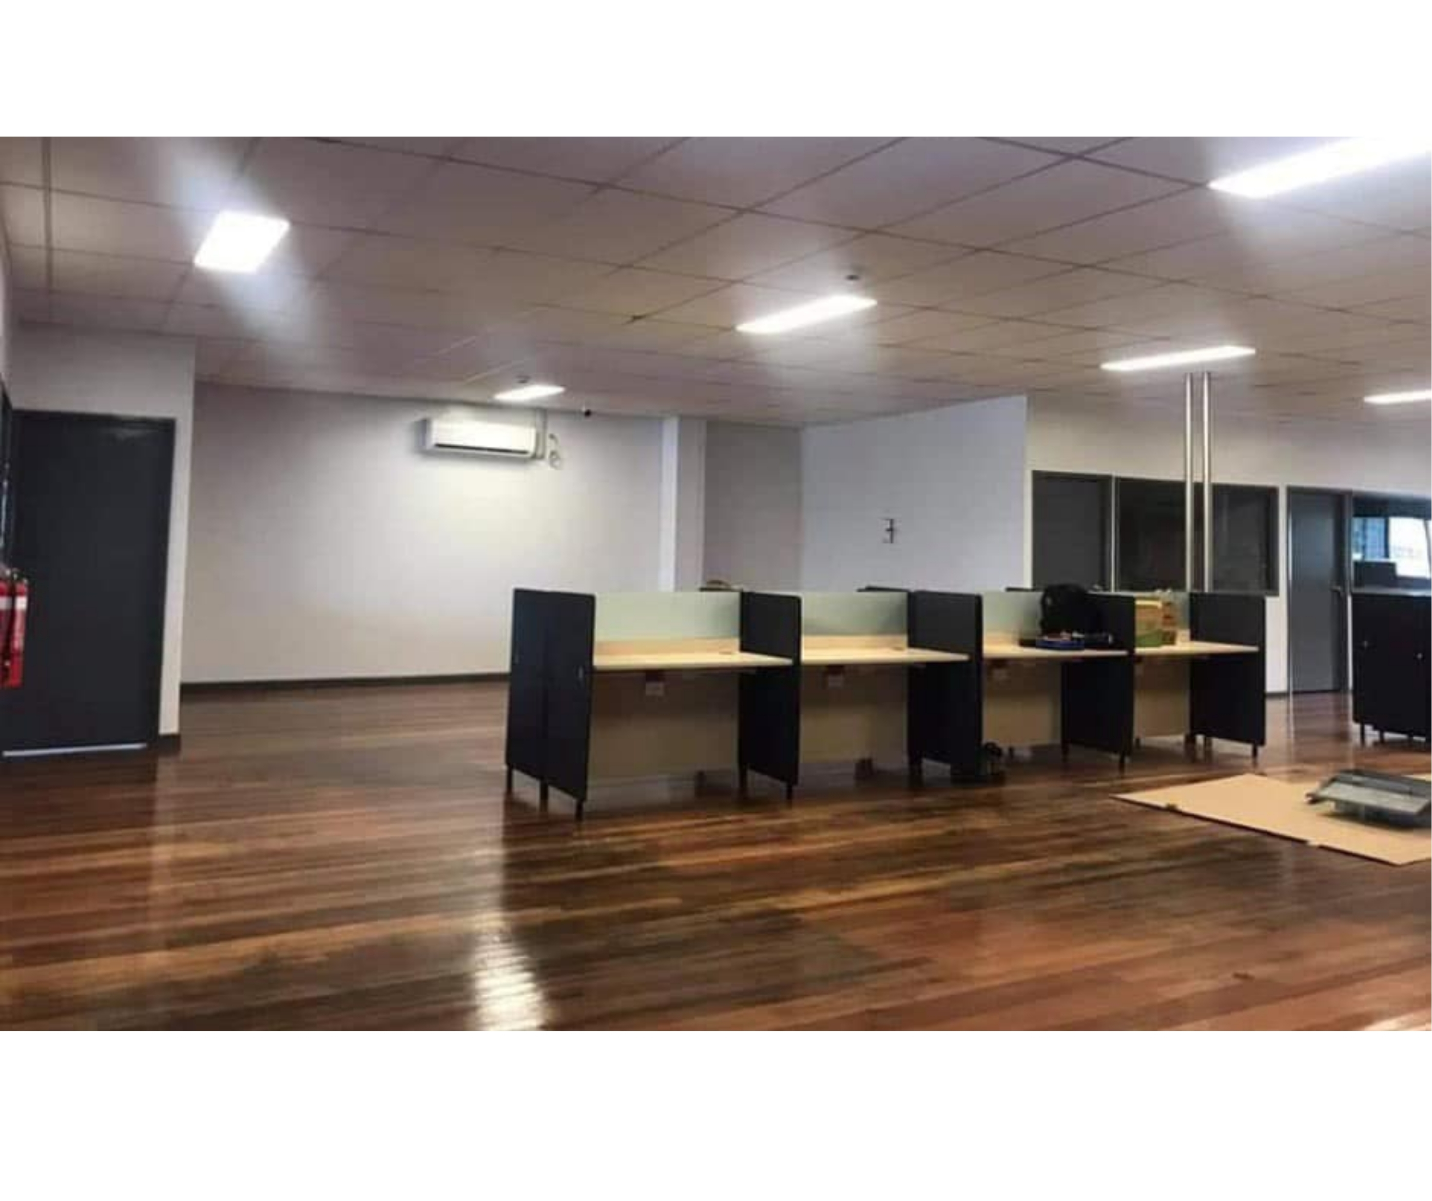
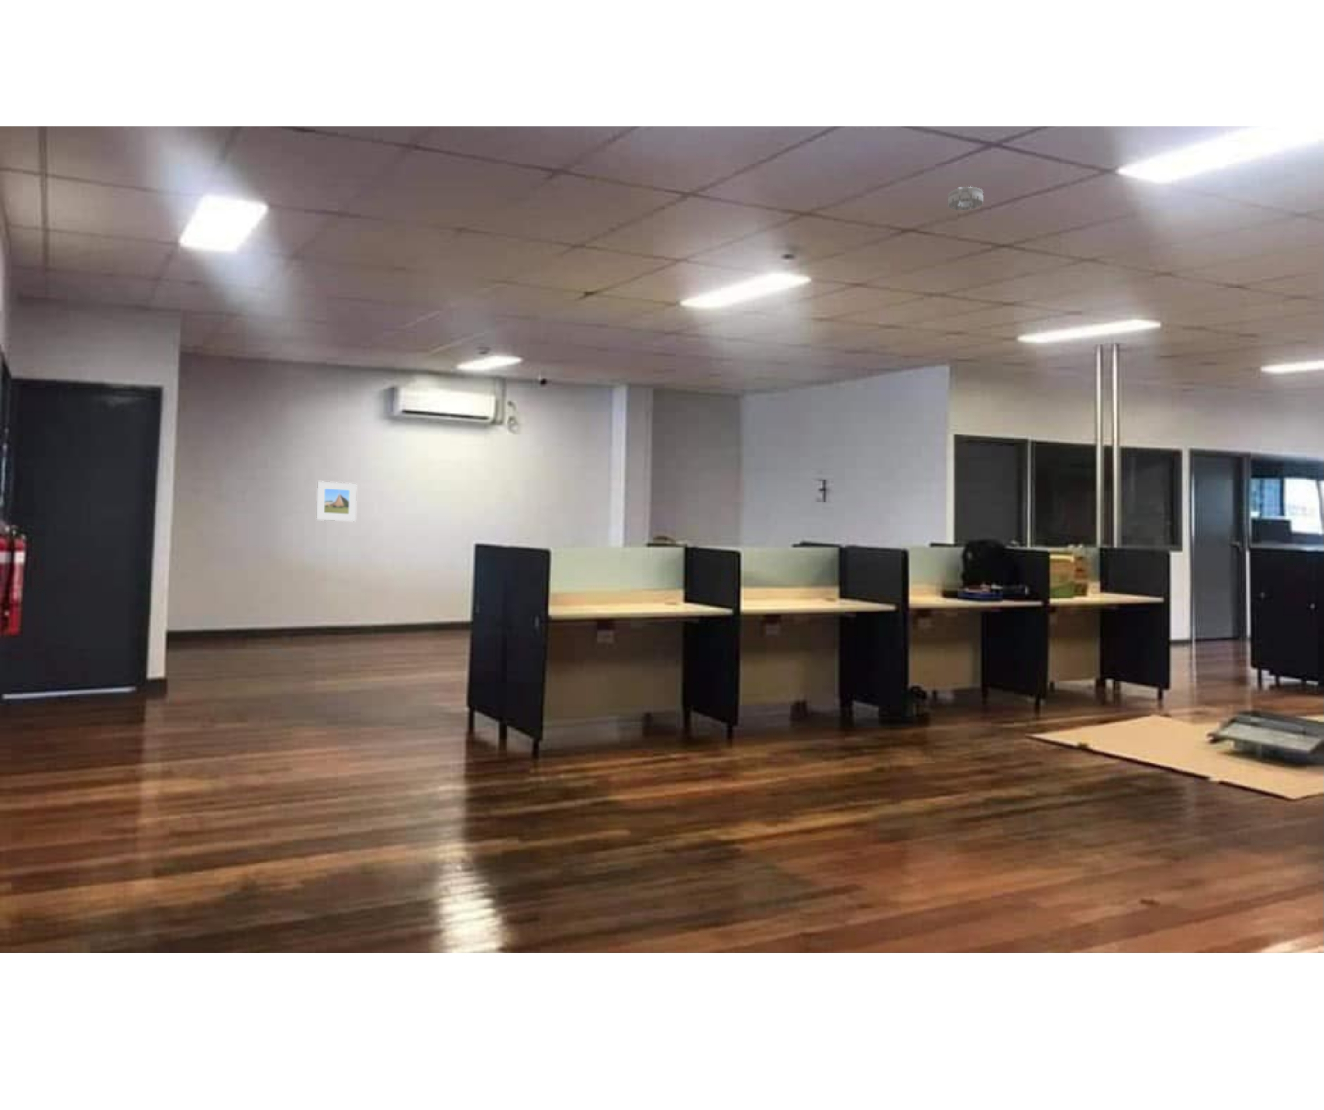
+ smoke detector [947,186,984,211]
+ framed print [316,481,357,522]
